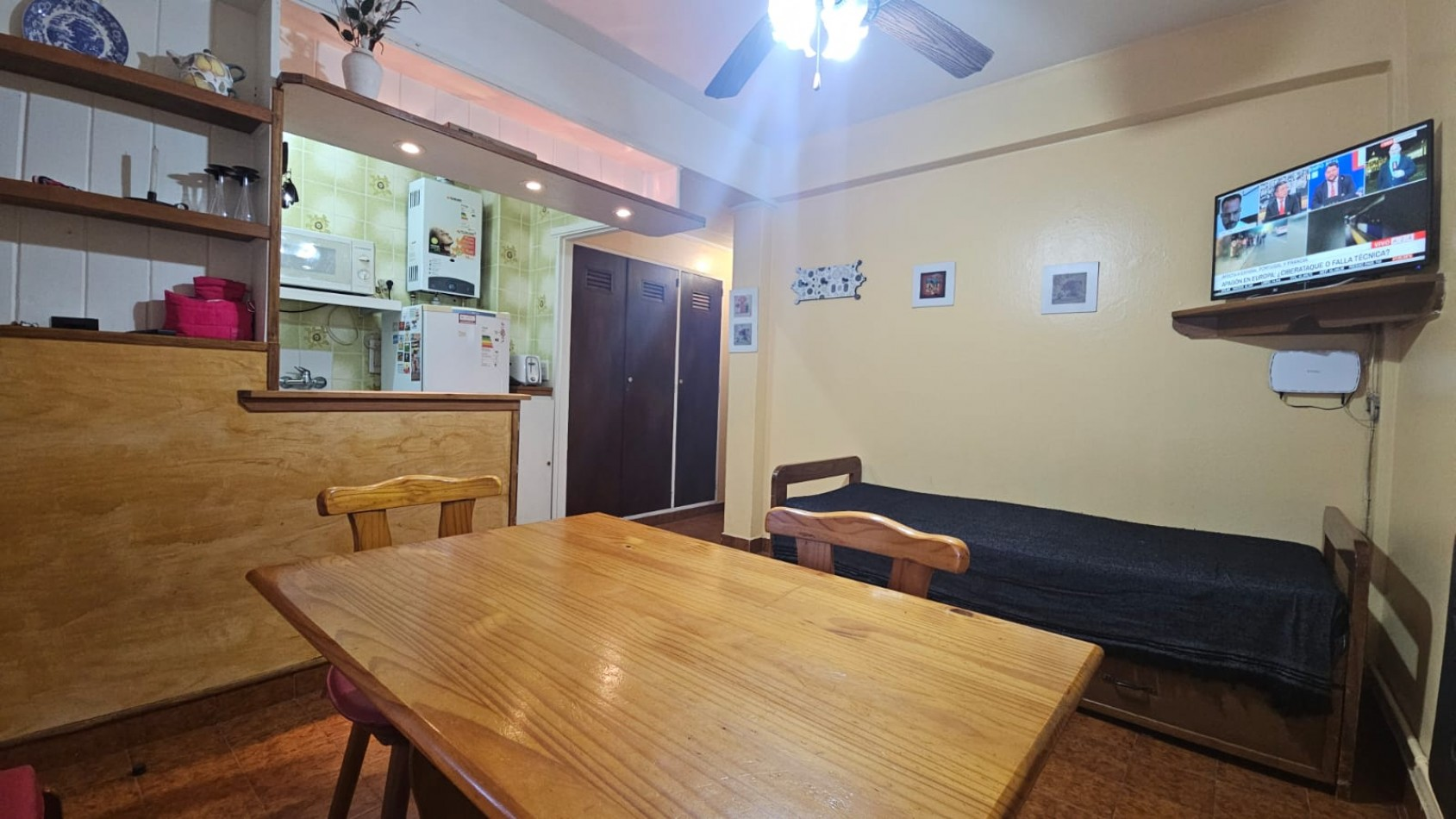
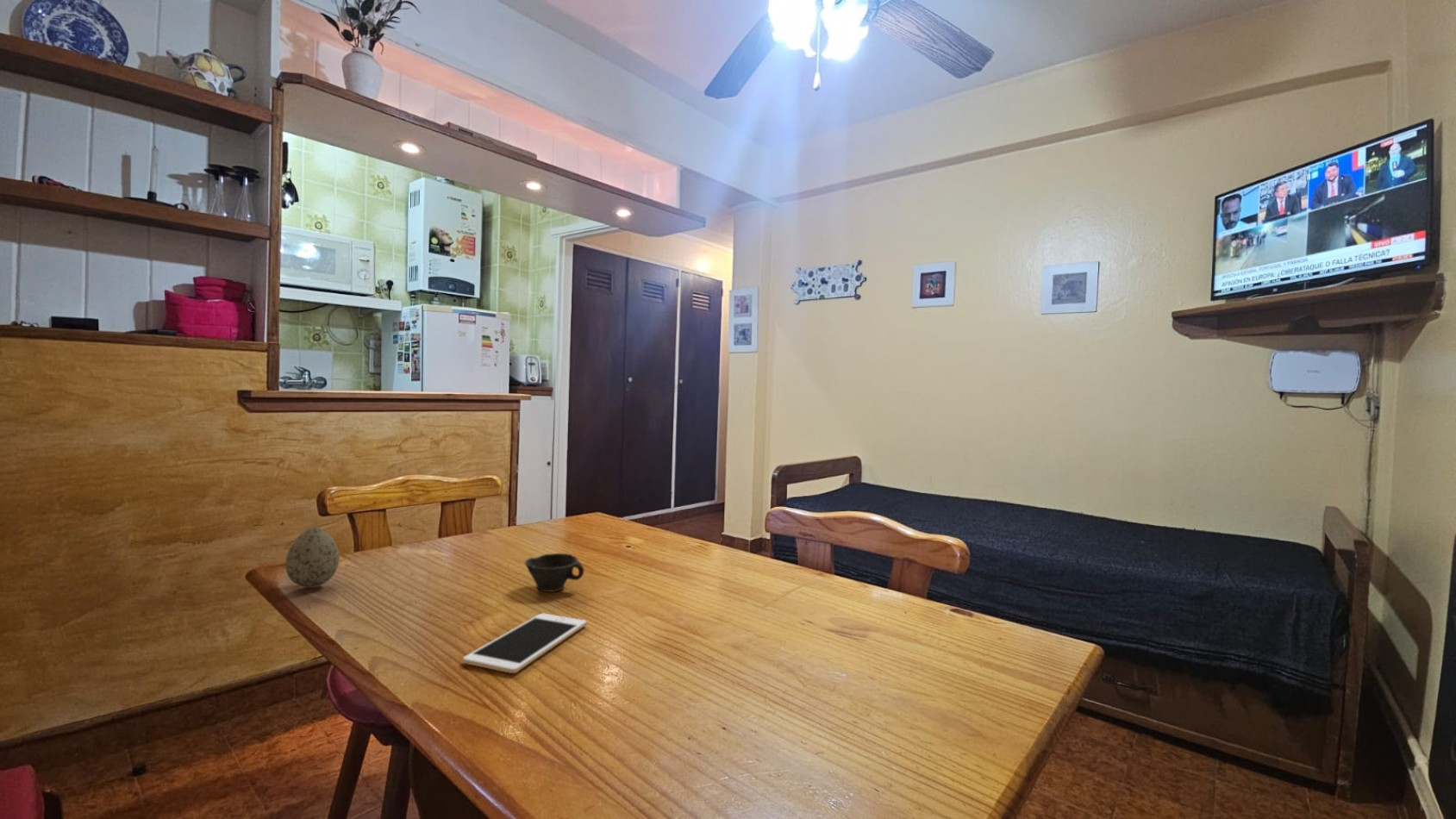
+ decorative egg [284,525,341,589]
+ cell phone [462,613,588,674]
+ cup [524,553,585,592]
